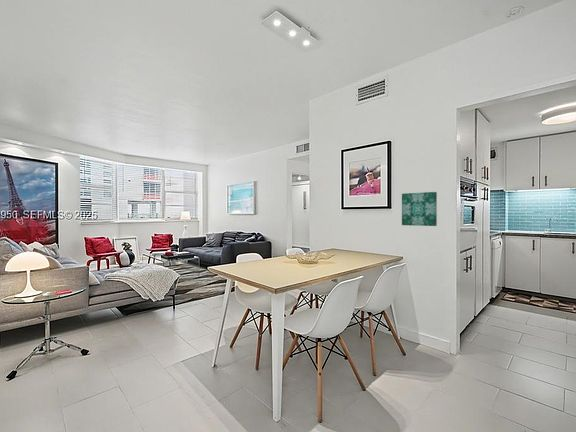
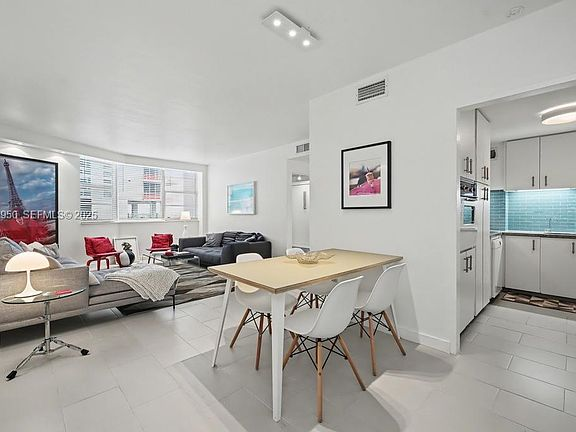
- wall art [401,191,438,227]
